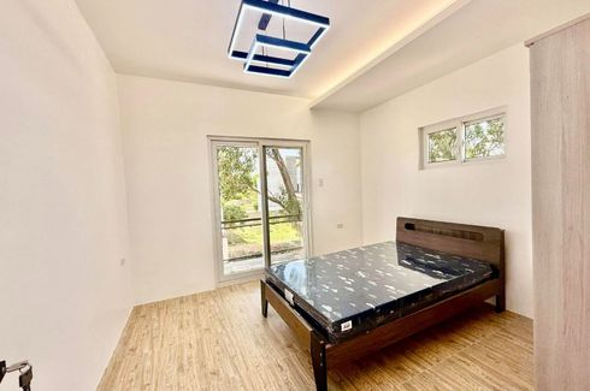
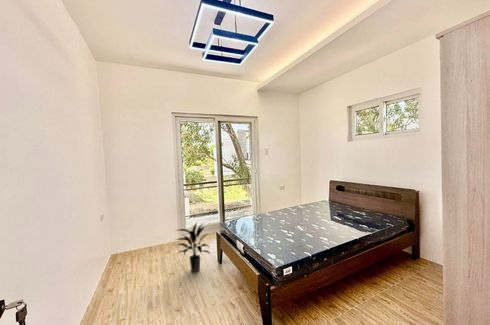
+ indoor plant [175,221,212,274]
